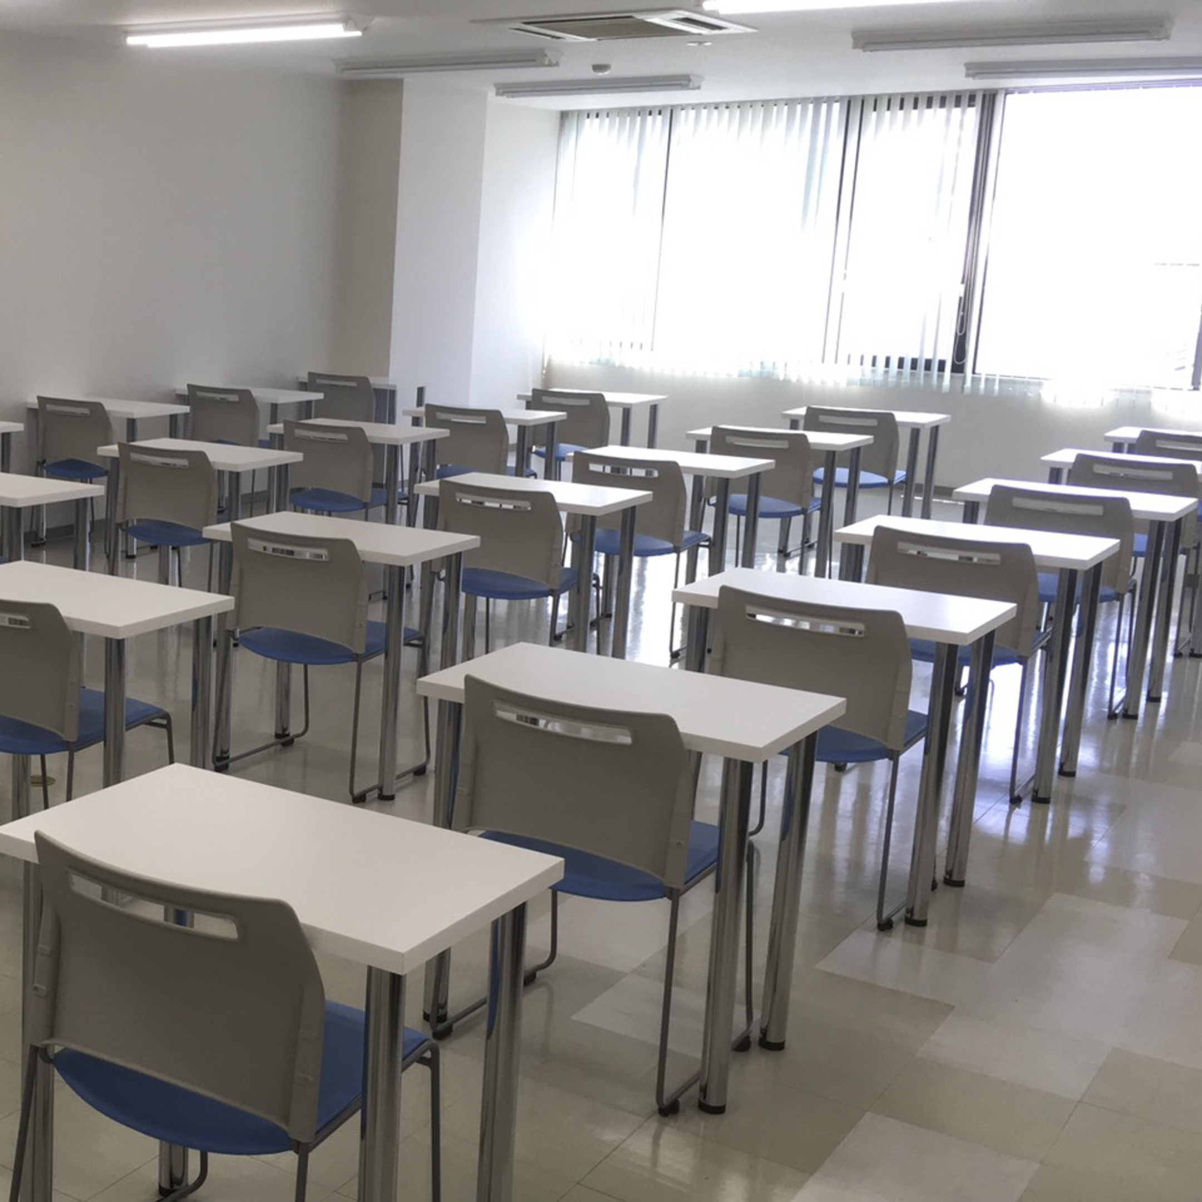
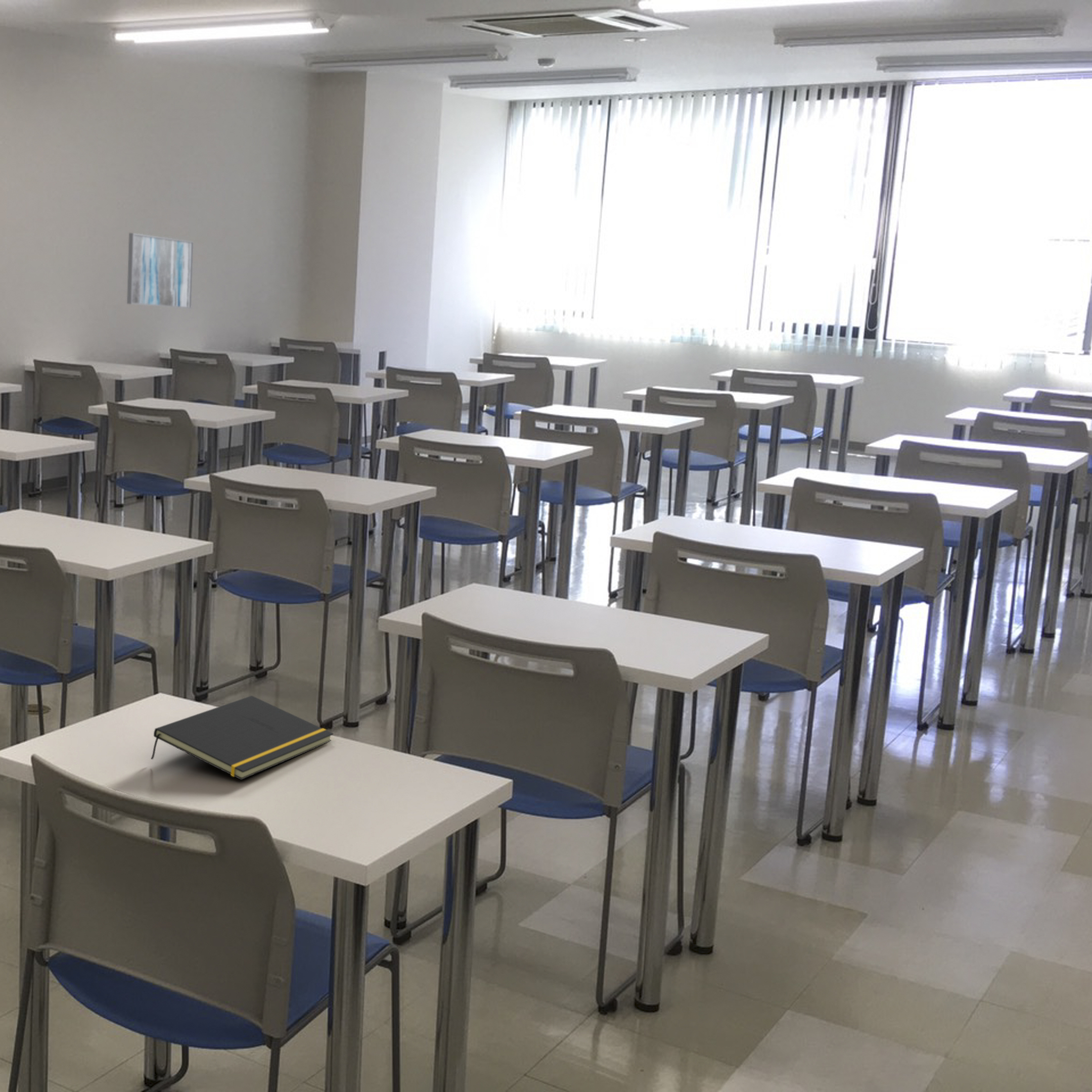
+ wall art [126,233,194,309]
+ notepad [150,695,334,781]
